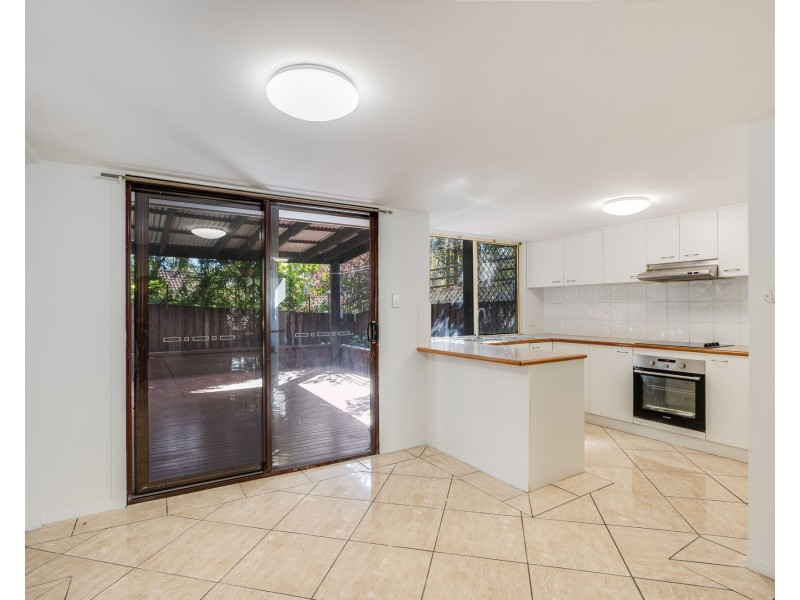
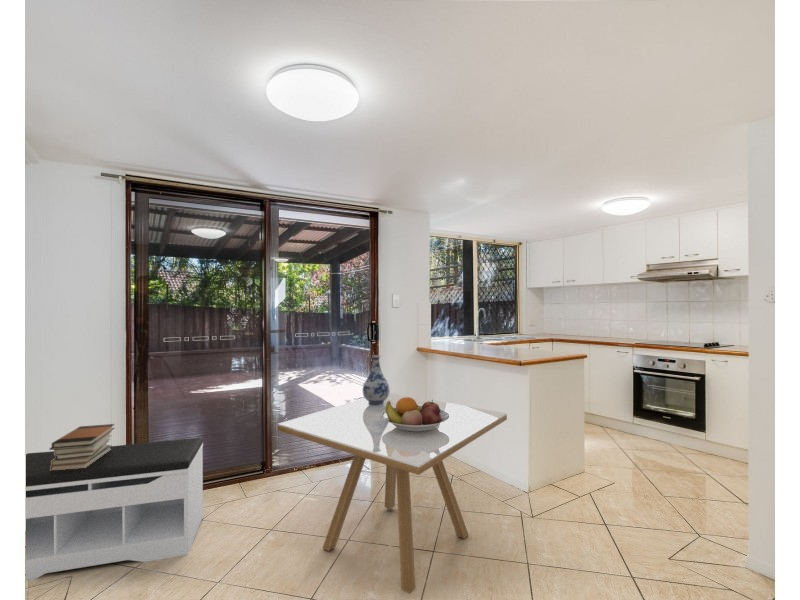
+ bench [25,436,204,582]
+ book stack [49,423,116,471]
+ vase [362,354,391,406]
+ fruit bowl [382,397,450,432]
+ dining table [277,392,508,595]
